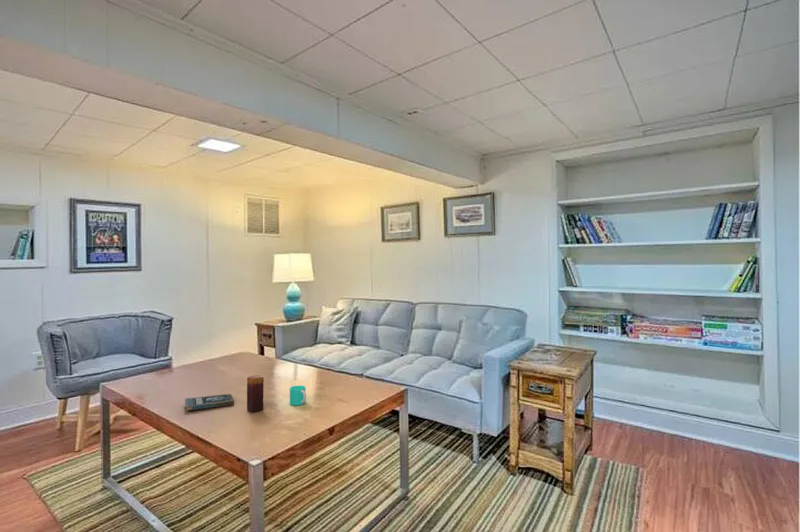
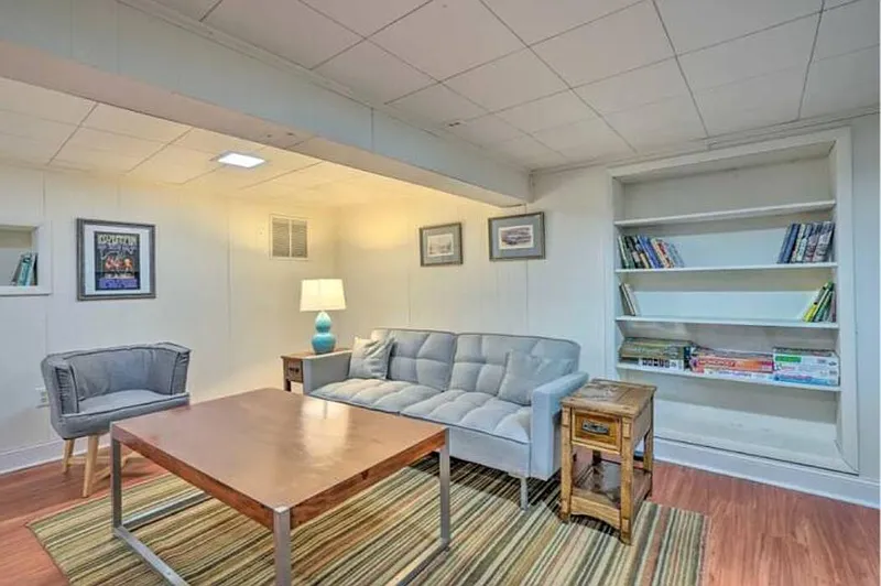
- cup [289,384,307,406]
- candle [246,374,265,414]
- book [184,393,235,412]
